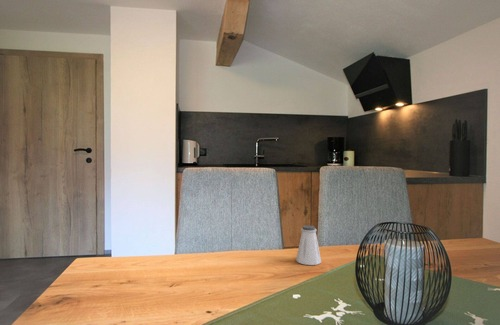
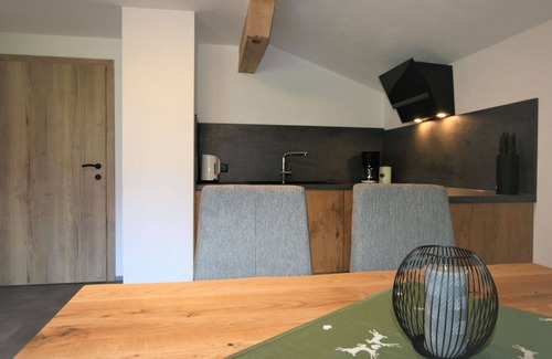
- saltshaker [295,224,322,266]
